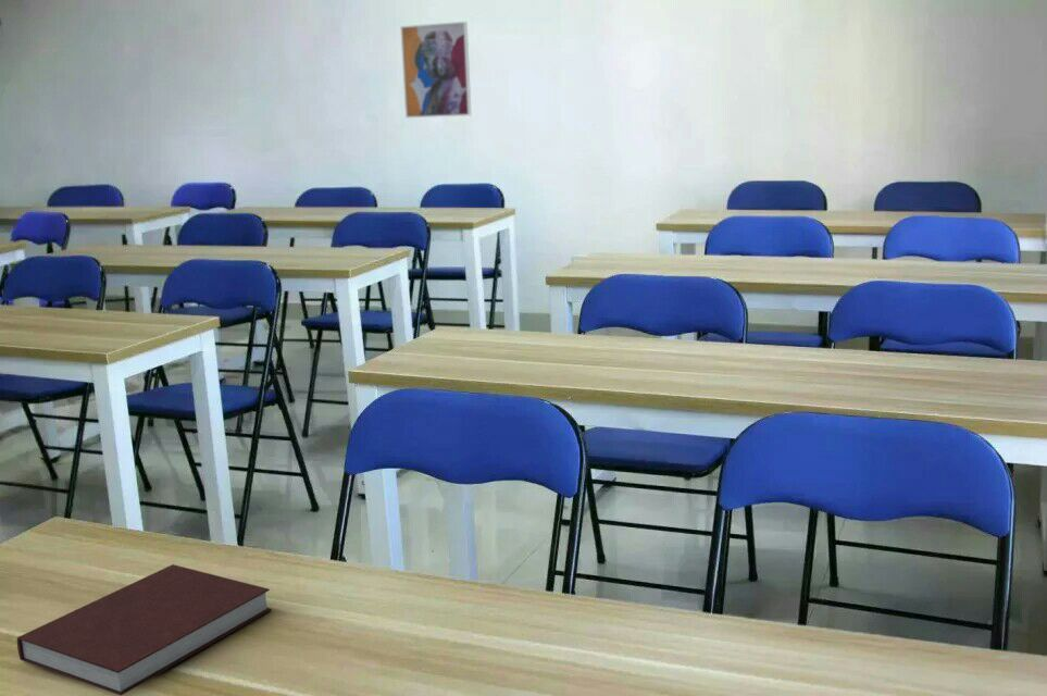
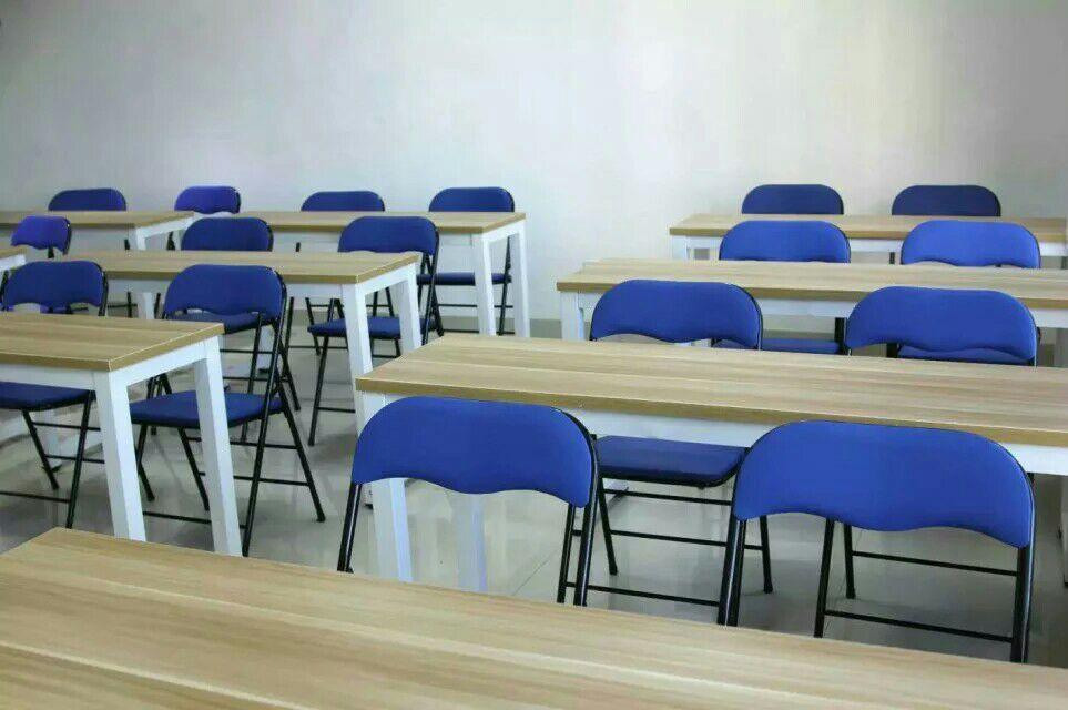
- notebook [16,563,273,696]
- wall art [399,21,473,120]
